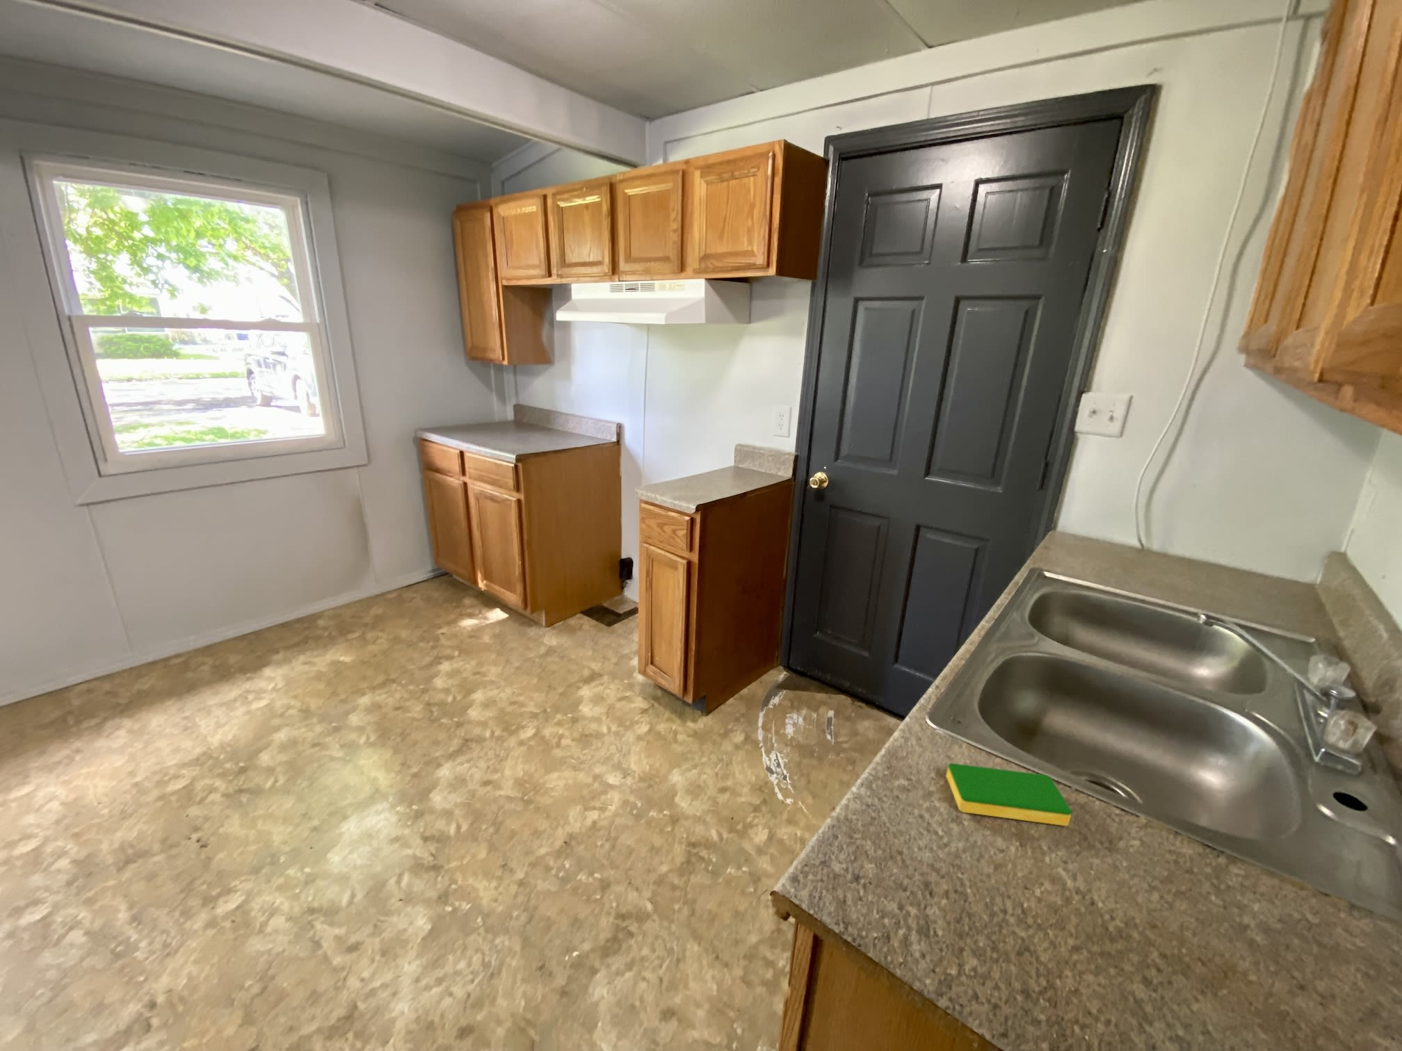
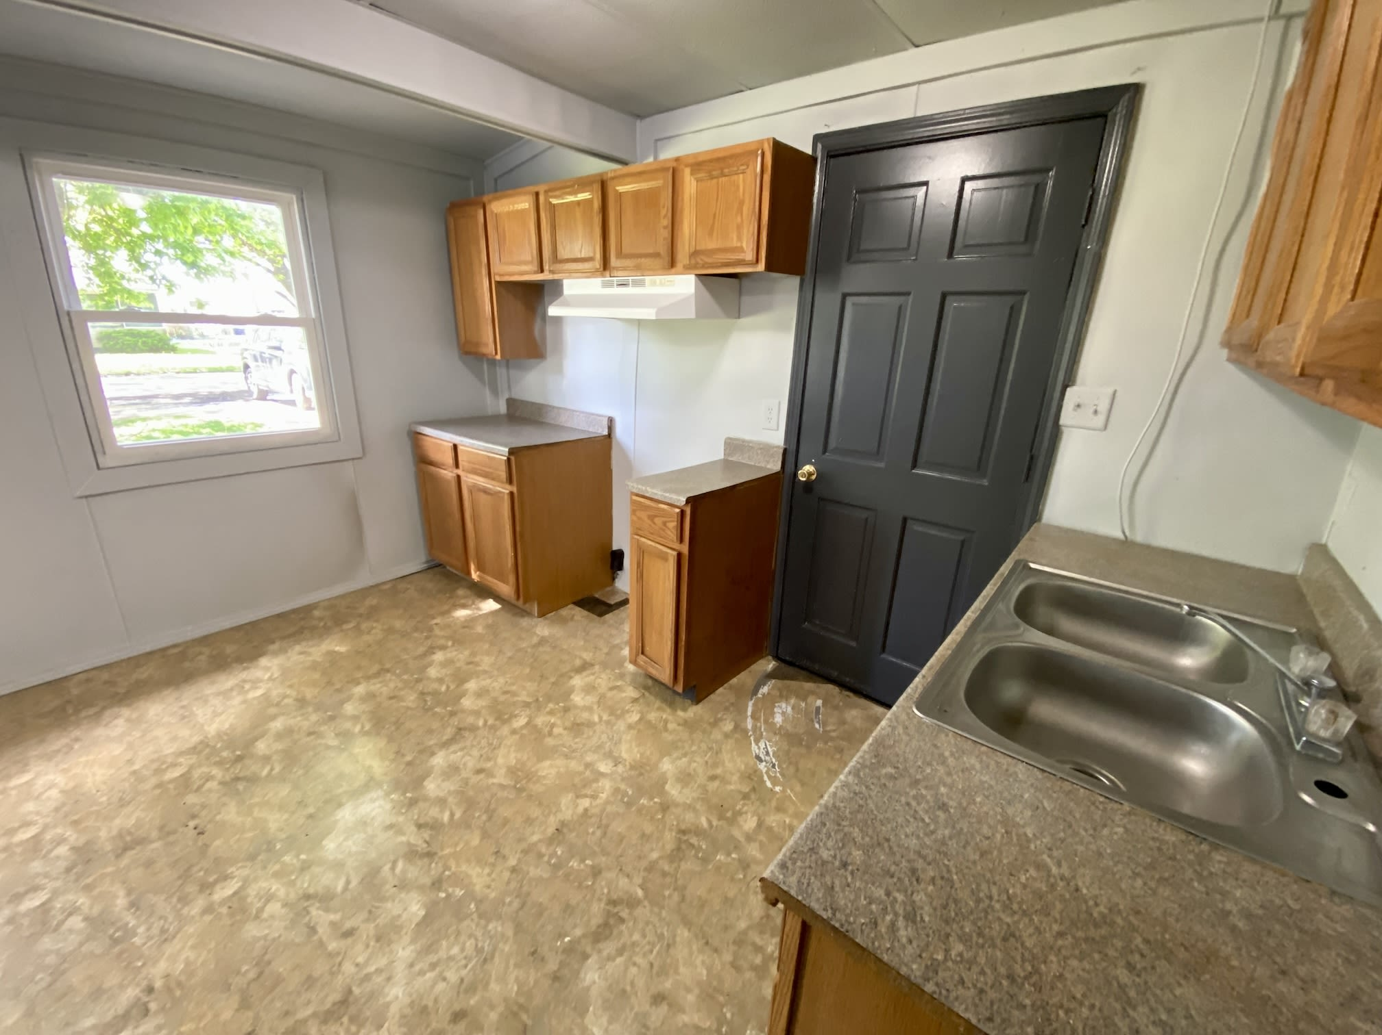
- dish sponge [946,763,1073,827]
